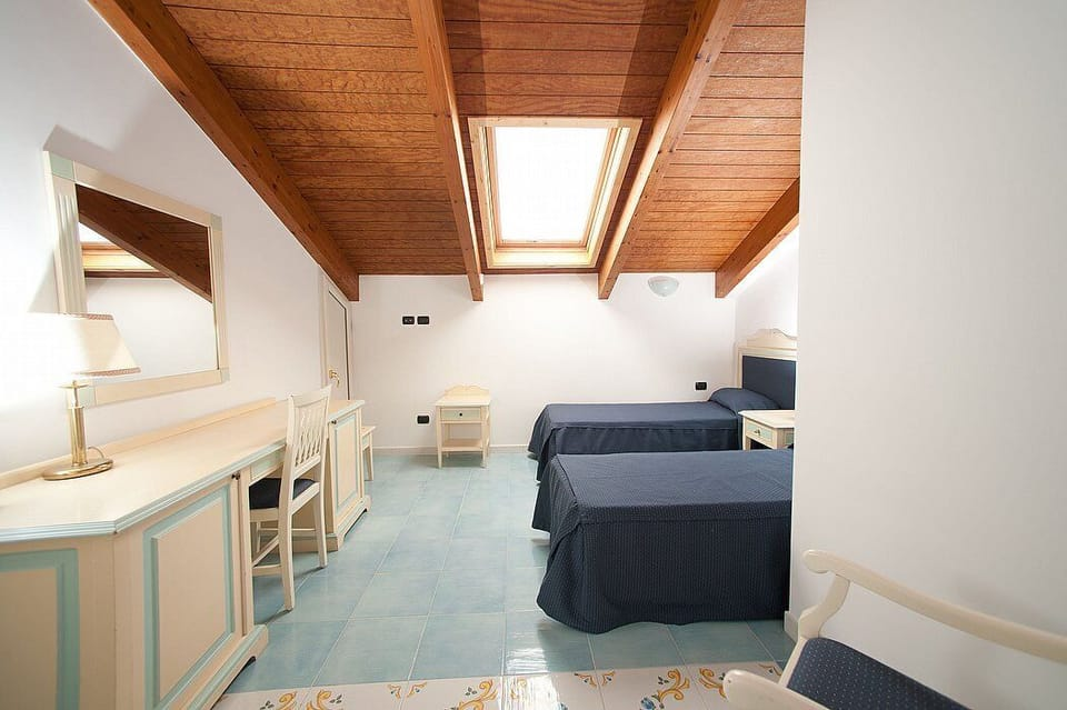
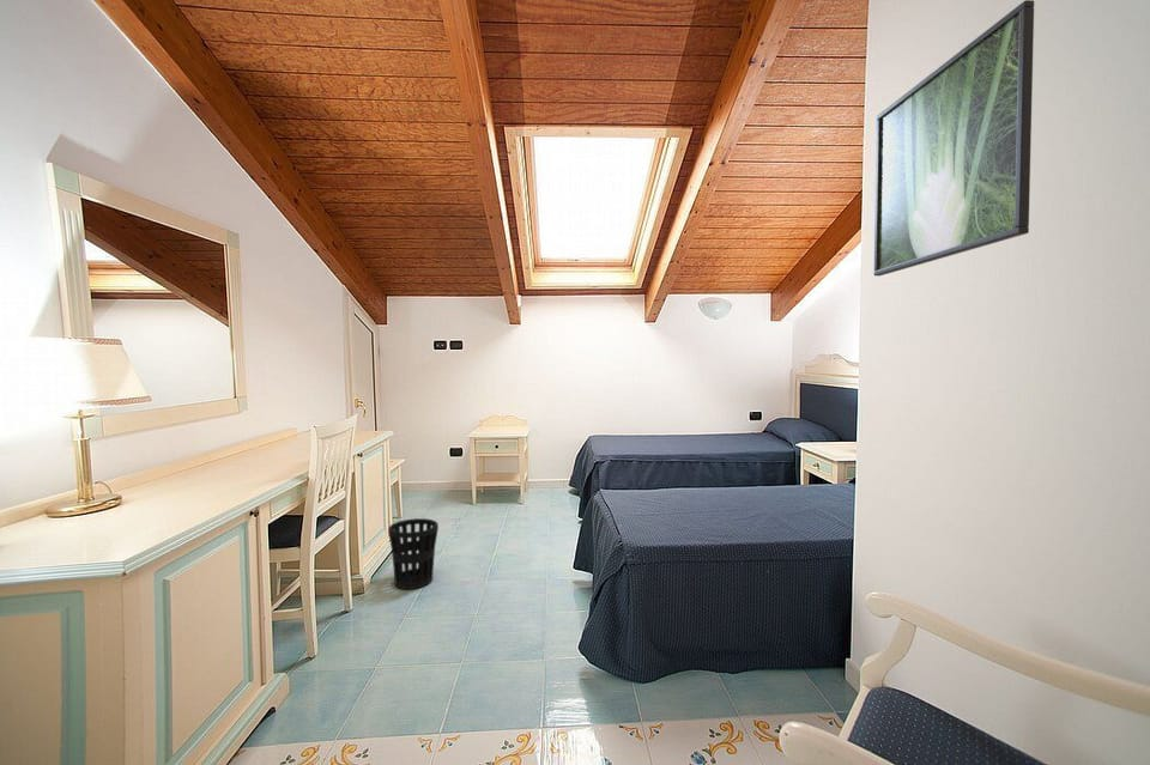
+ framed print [873,0,1035,277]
+ wastebasket [387,517,440,590]
